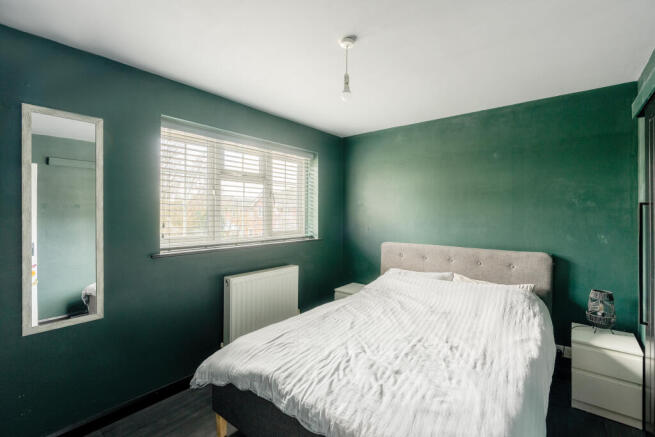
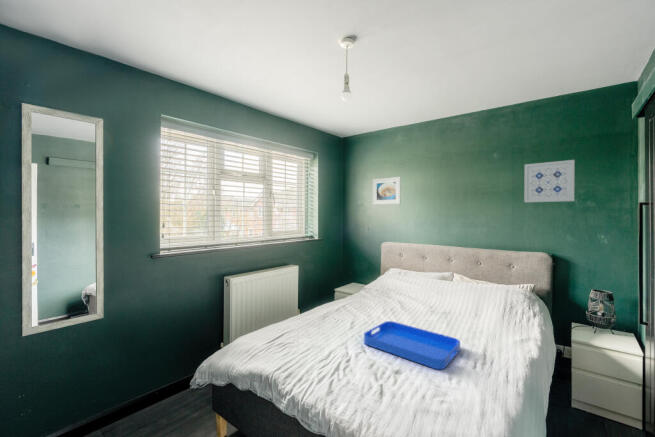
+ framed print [372,176,402,206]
+ serving tray [363,320,461,370]
+ wall art [523,159,575,203]
